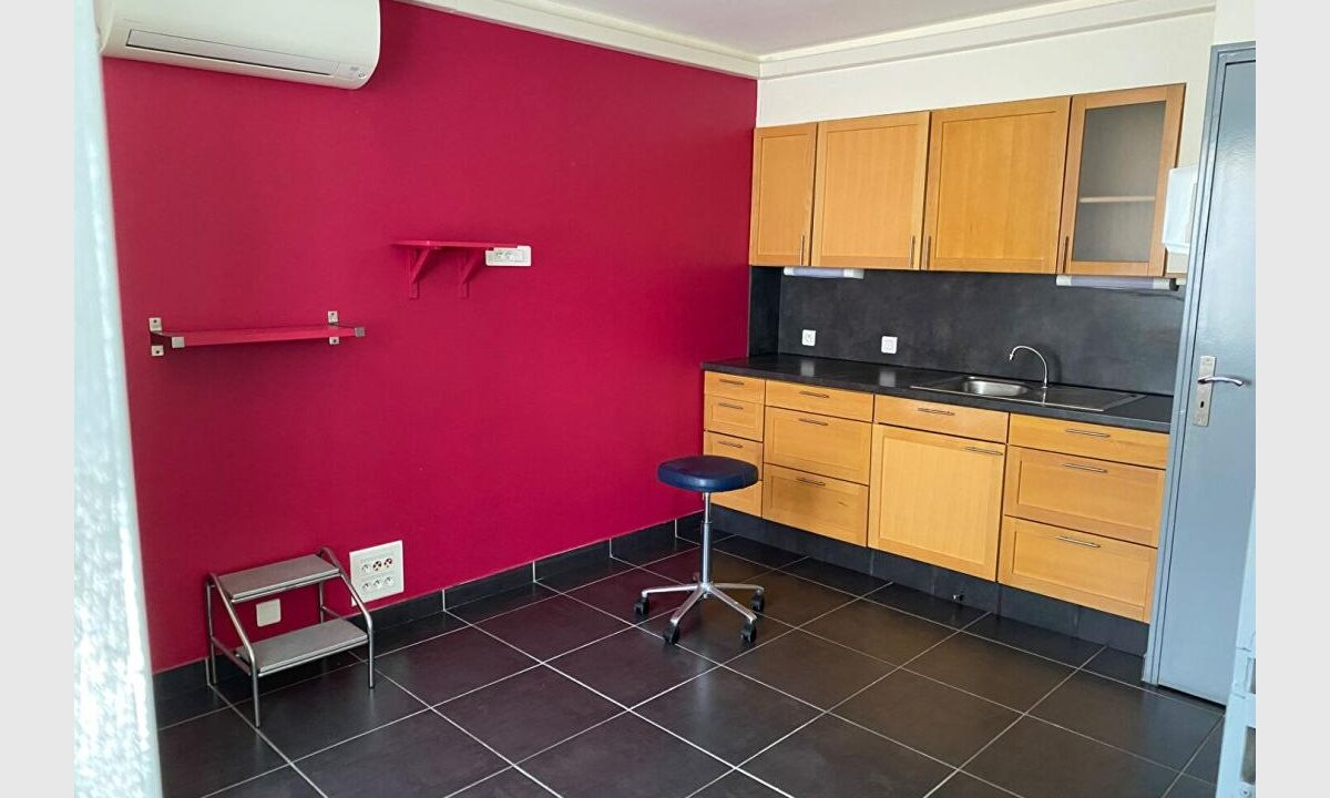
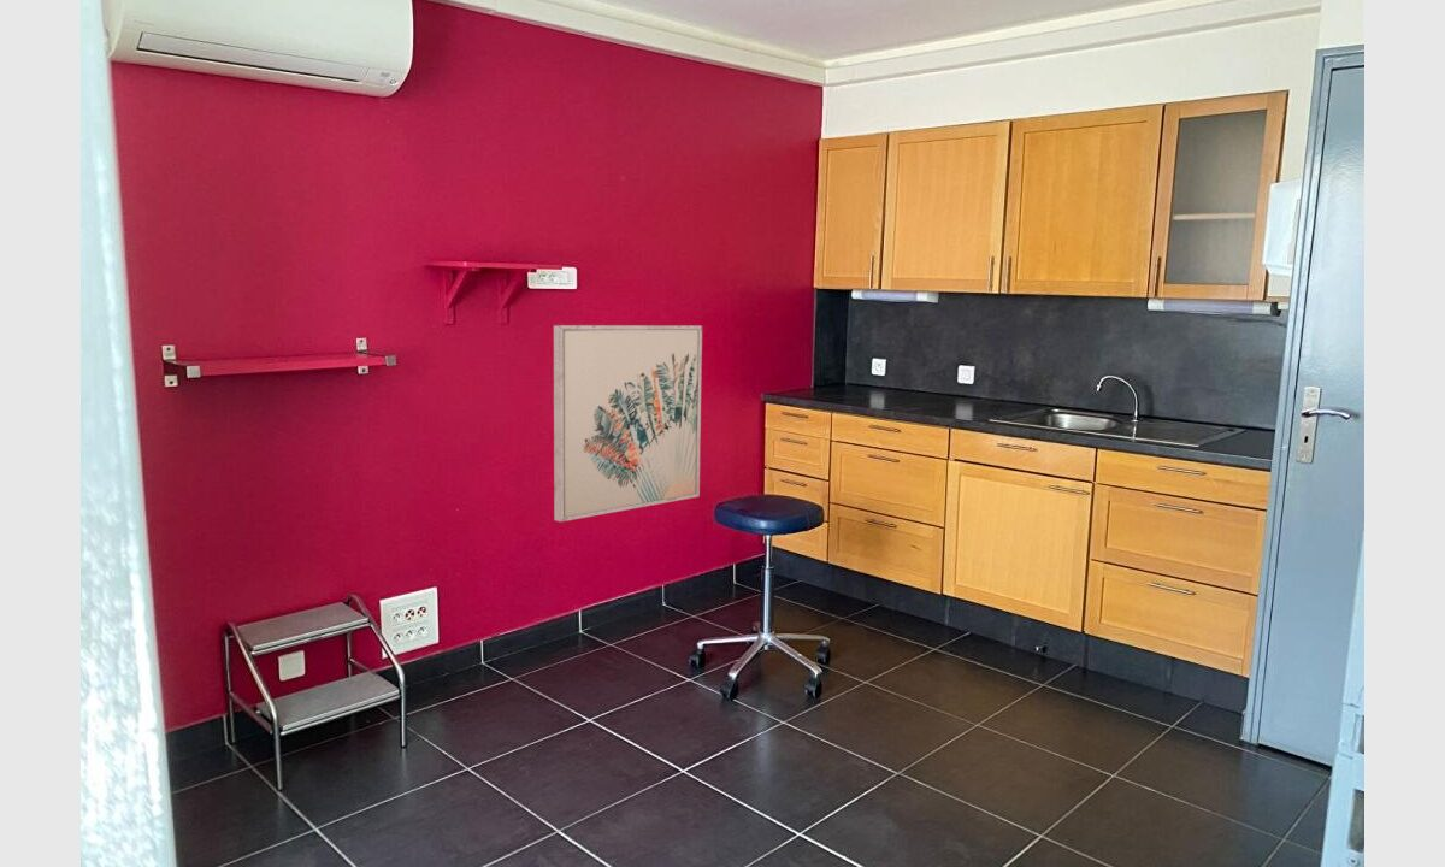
+ wall art [553,324,703,523]
